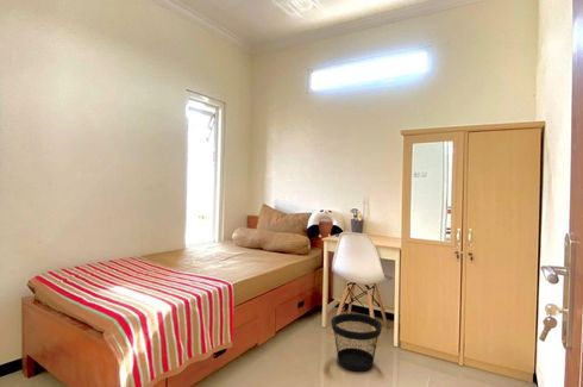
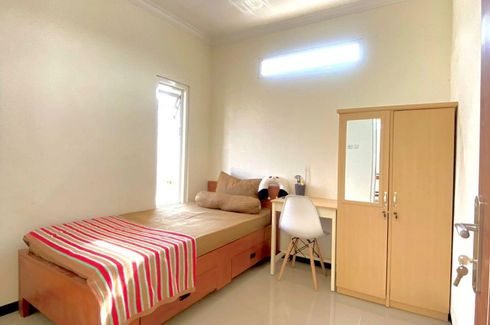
- wastebasket [330,312,383,373]
